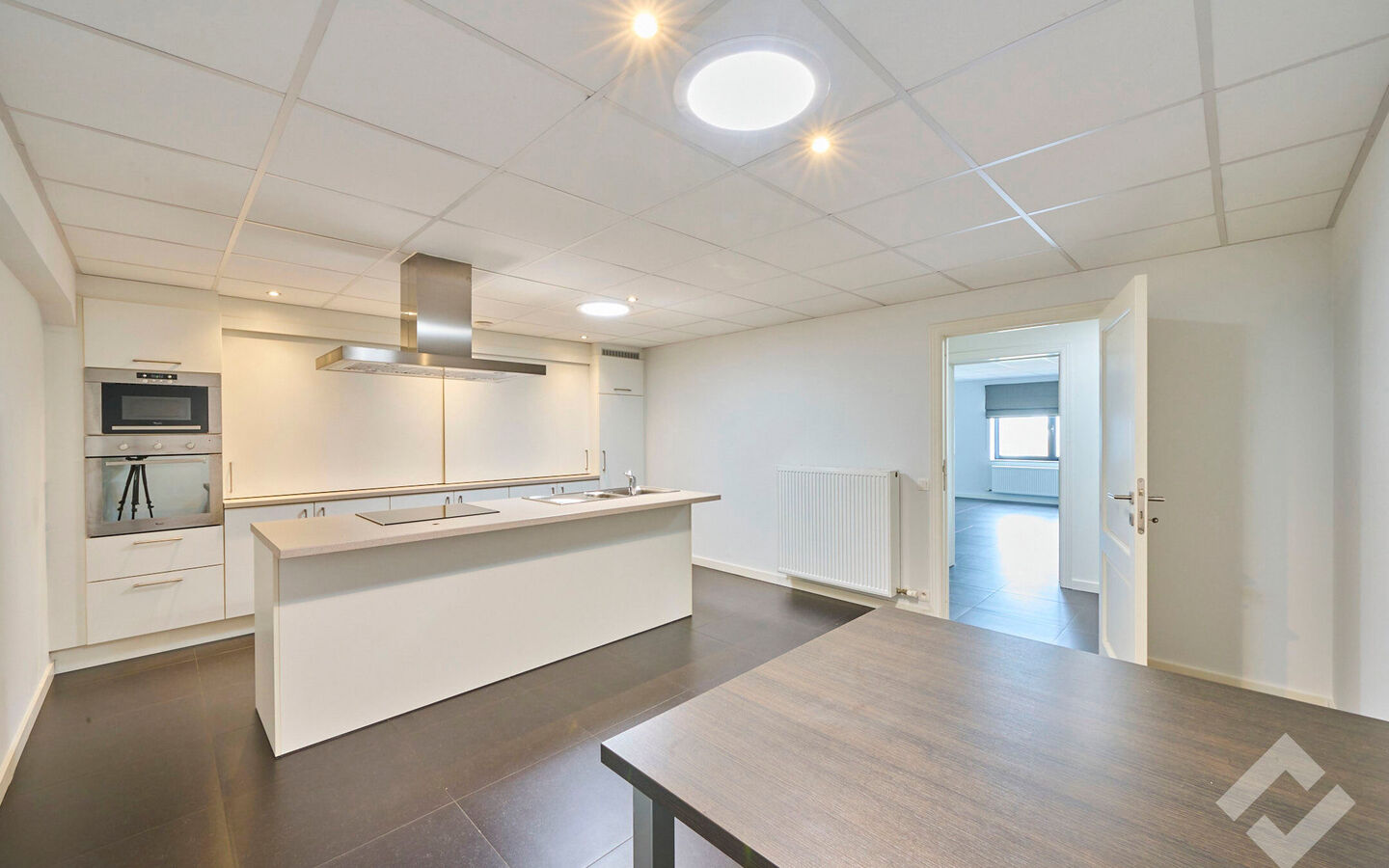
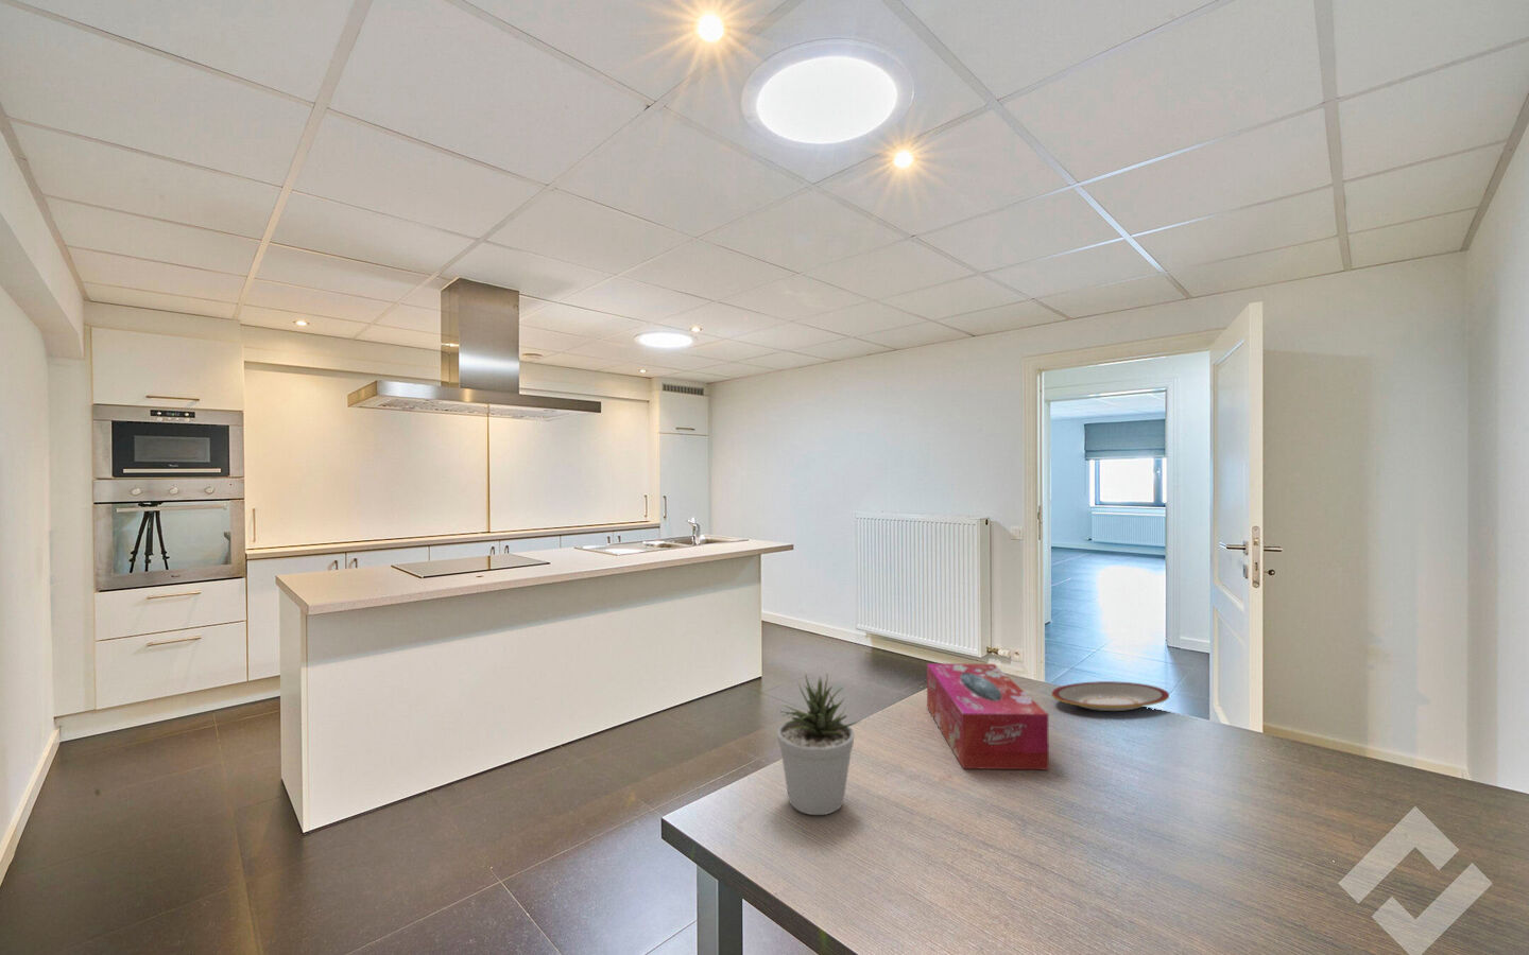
+ tissue box [926,662,1050,770]
+ potted plant [776,671,862,816]
+ plate [1050,680,1170,712]
